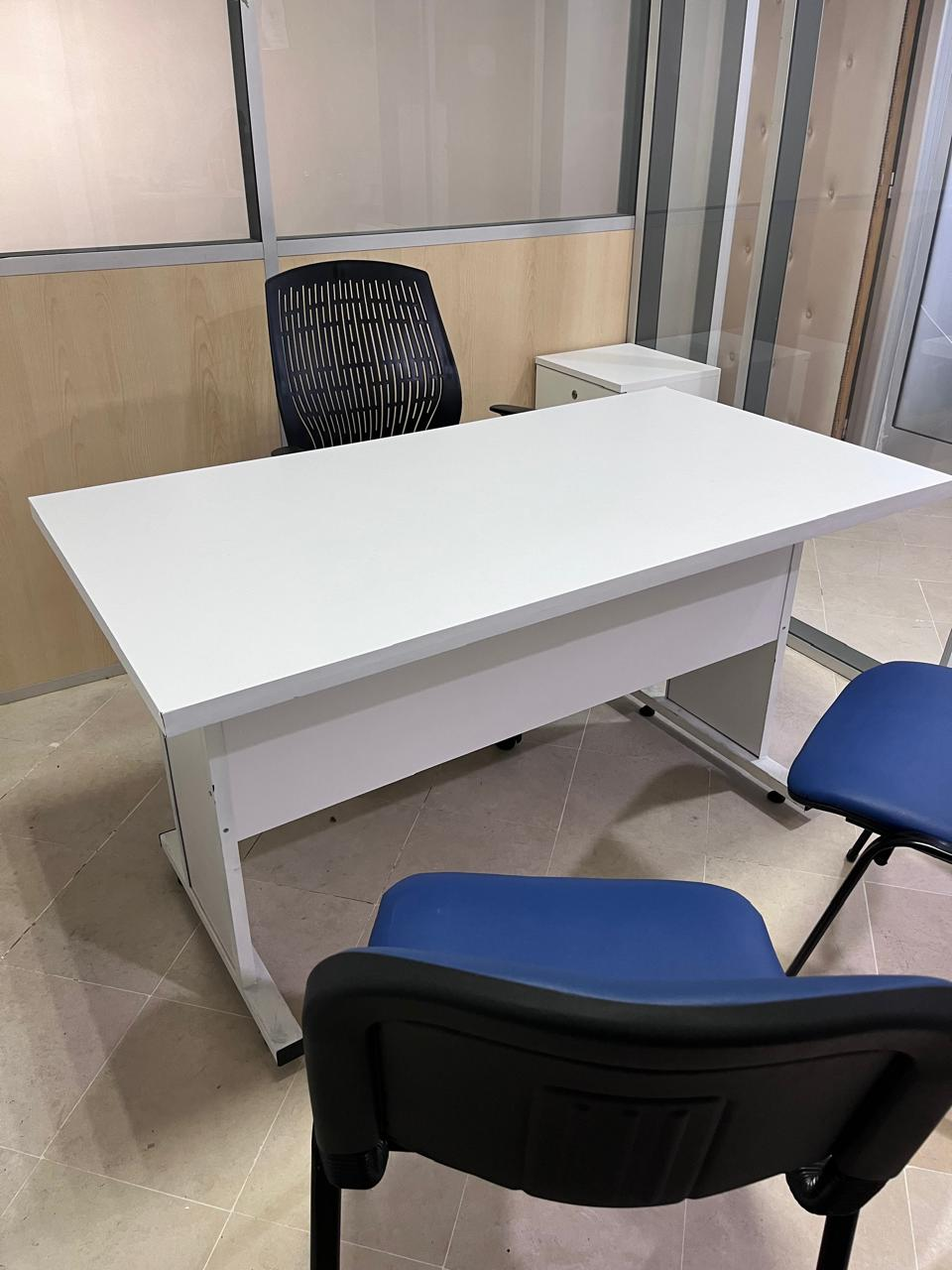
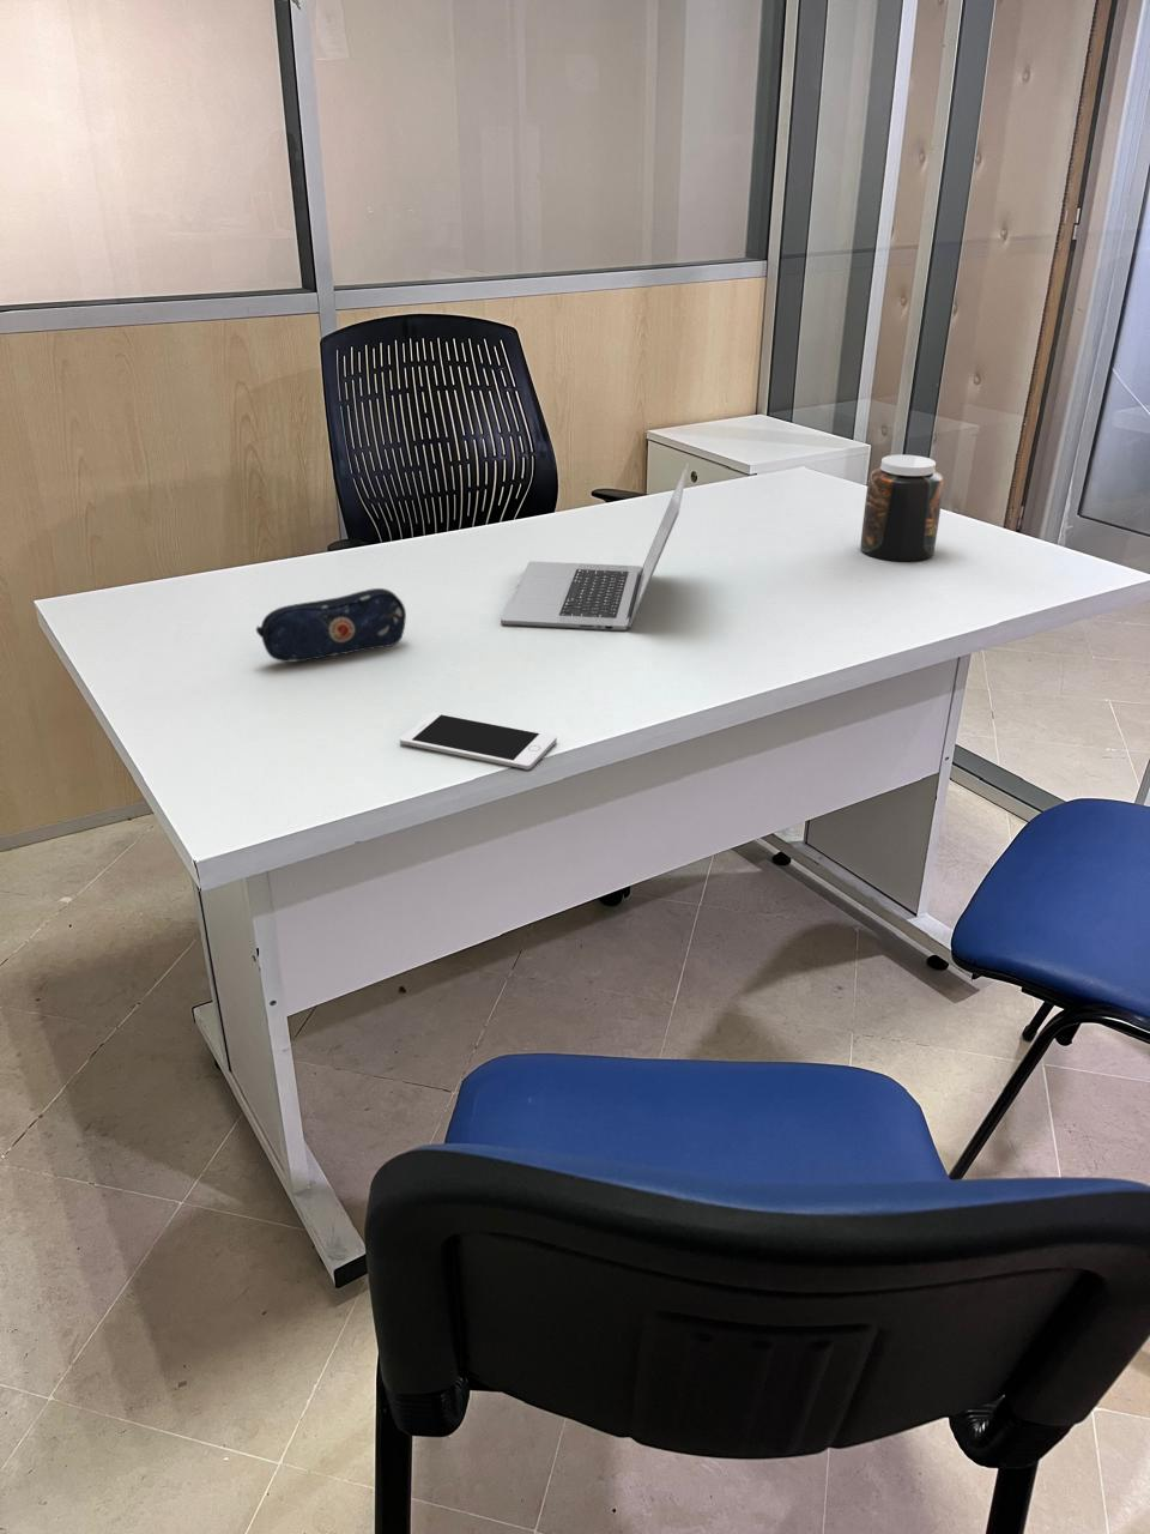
+ jar [859,454,945,562]
+ cell phone [399,710,558,771]
+ laptop [500,463,689,632]
+ pencil case [255,587,407,664]
